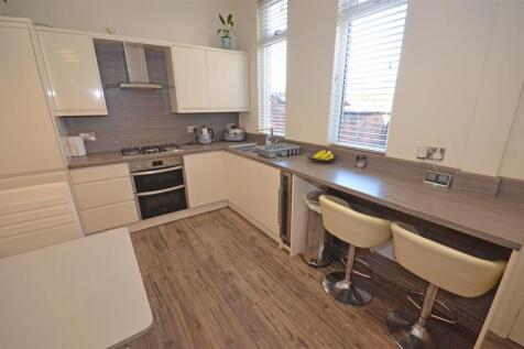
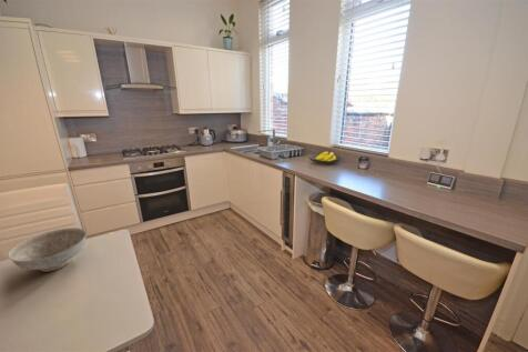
+ decorative bowl [7,227,88,273]
